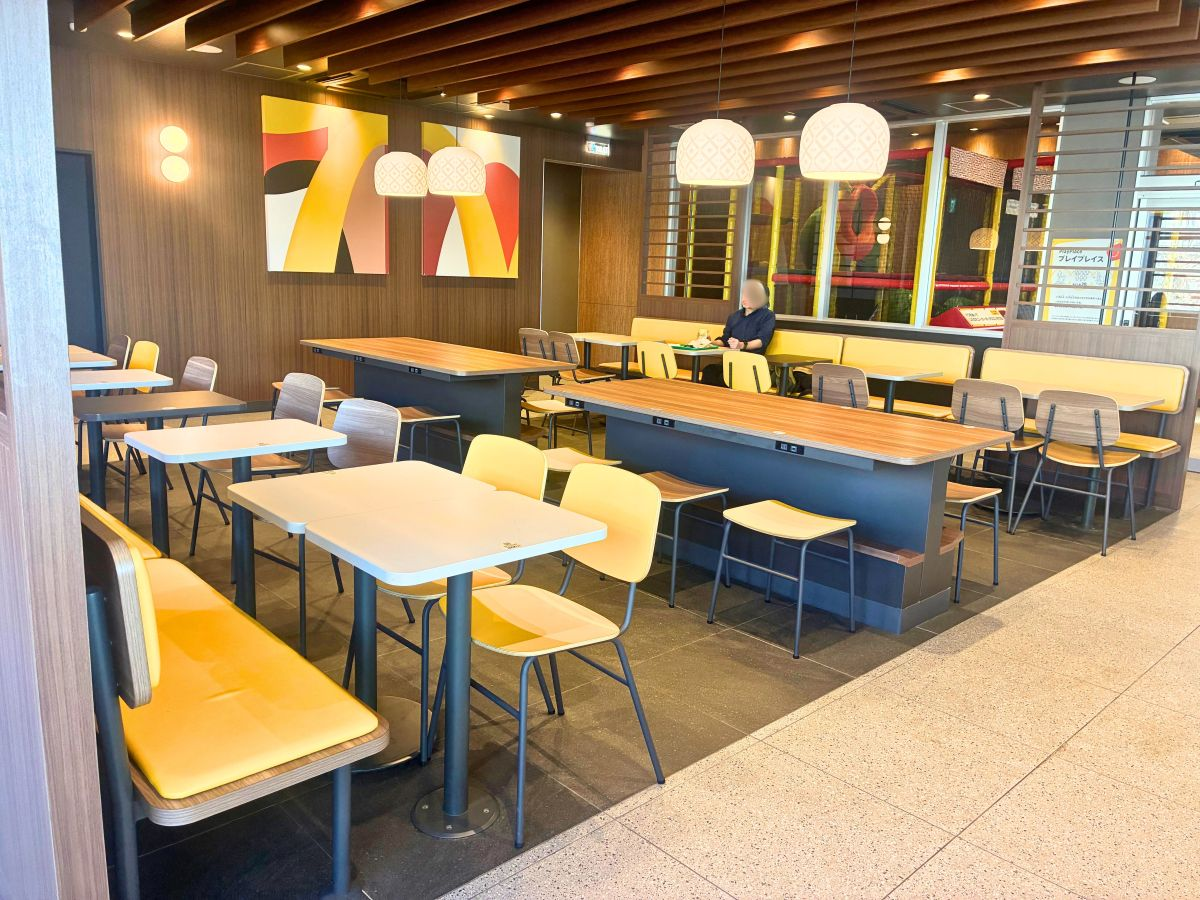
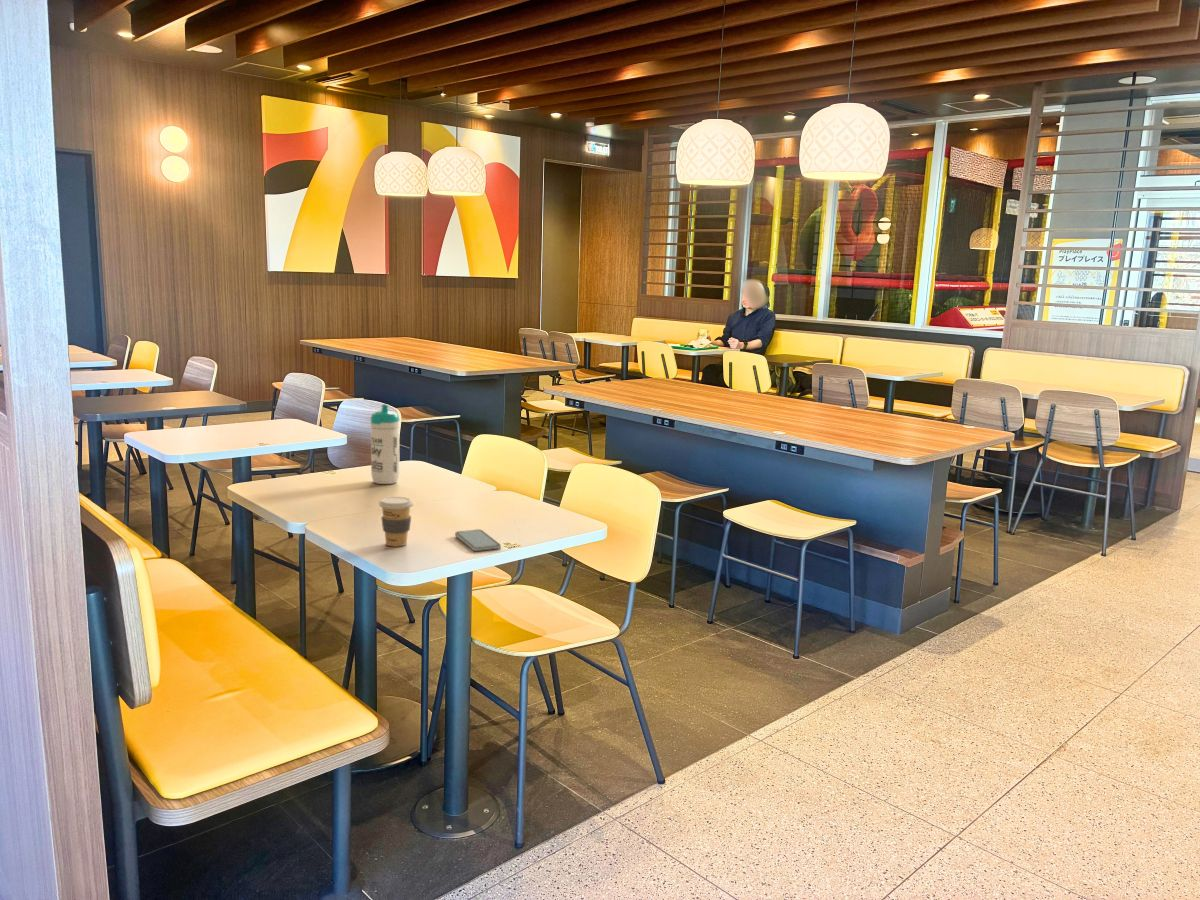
+ coffee cup [378,496,414,547]
+ water bottle [370,403,400,485]
+ smartphone [454,528,502,552]
